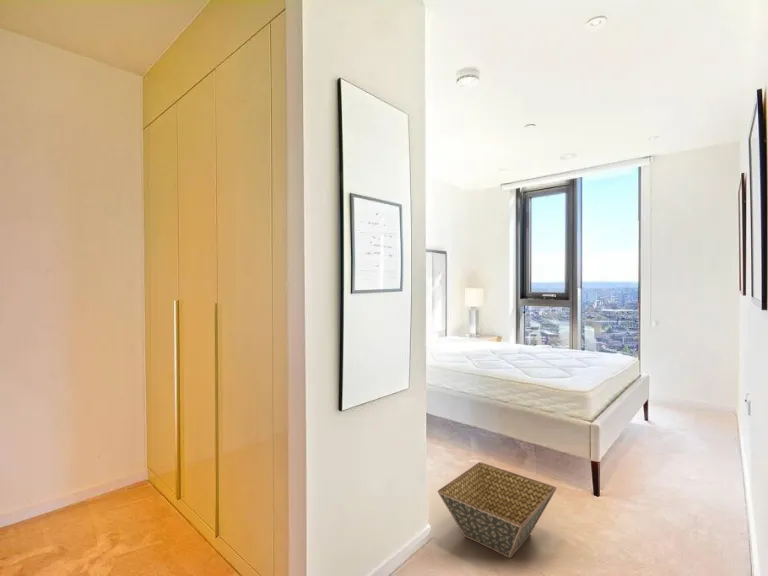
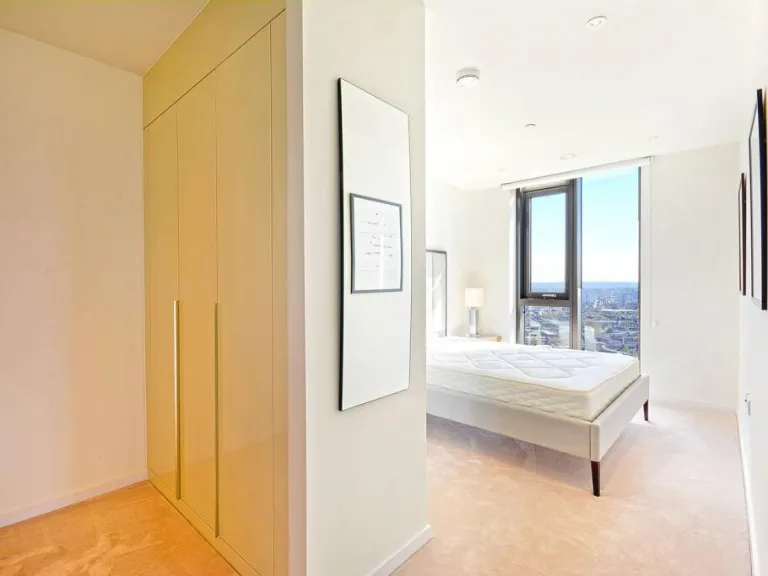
- basket [437,461,557,559]
